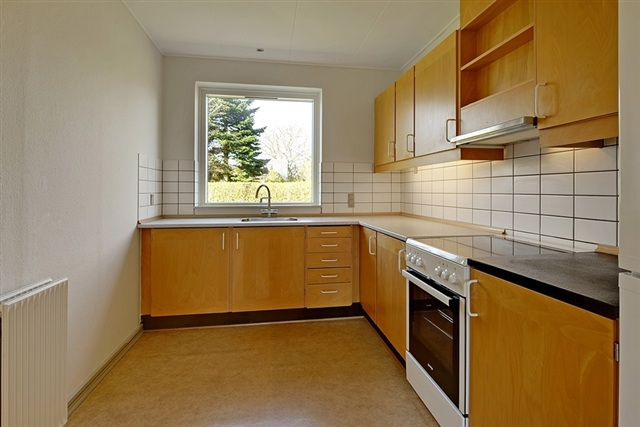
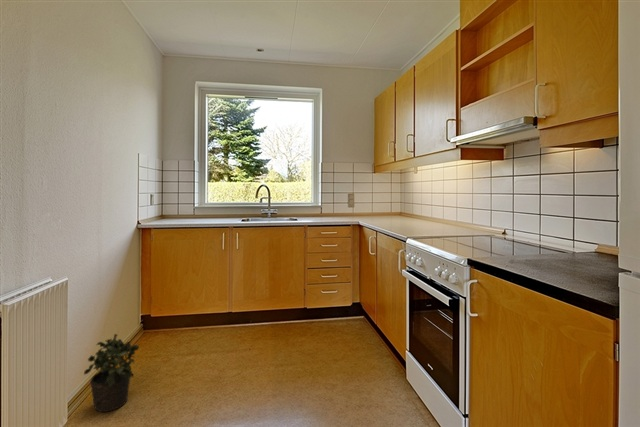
+ potted plant [83,333,140,413]
